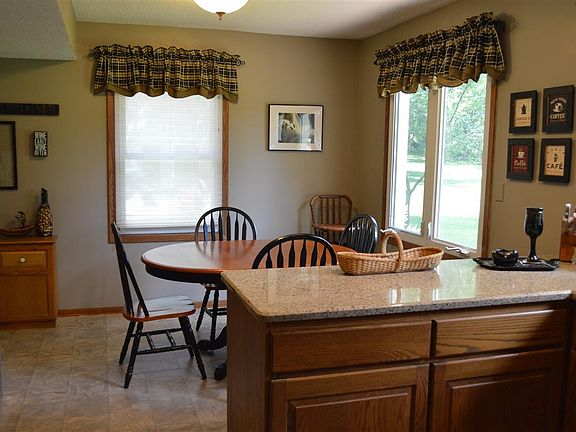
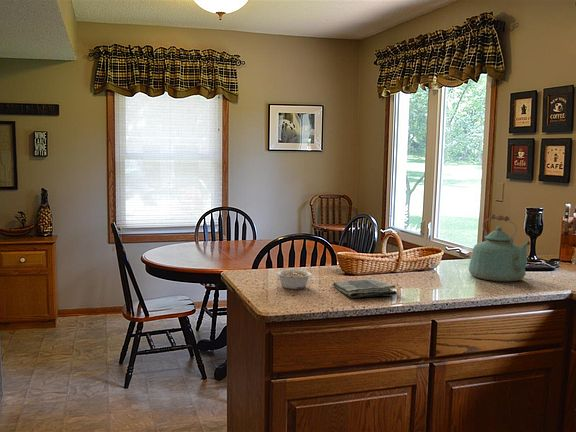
+ dish towel [332,278,398,299]
+ kettle [468,213,531,283]
+ legume [276,268,313,290]
